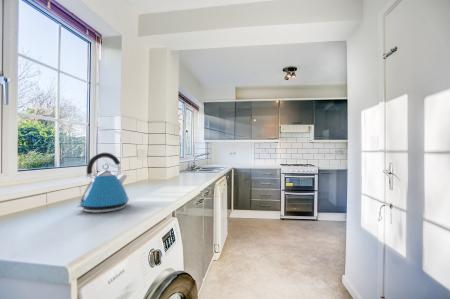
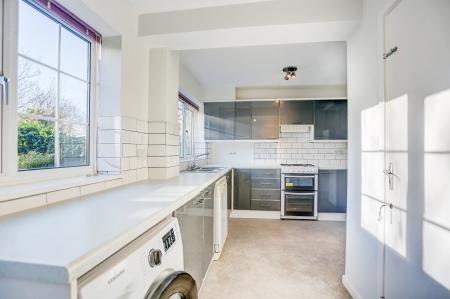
- kettle [75,152,130,214]
